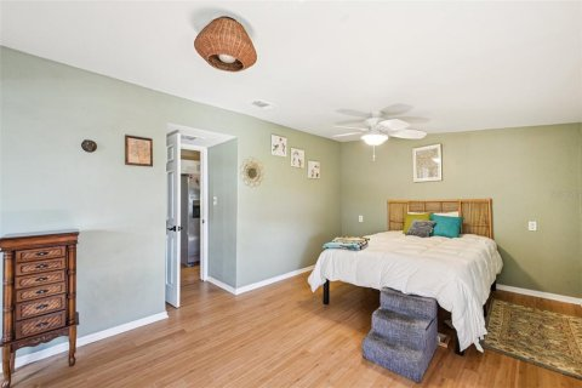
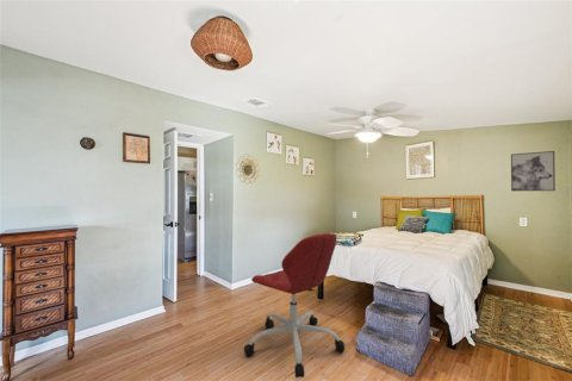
+ wall art [510,150,557,192]
+ office chair [243,232,346,379]
